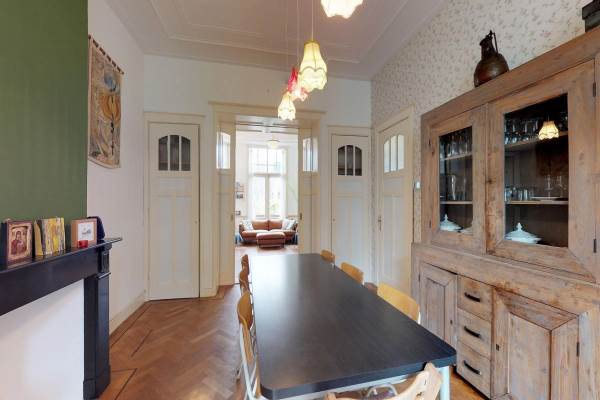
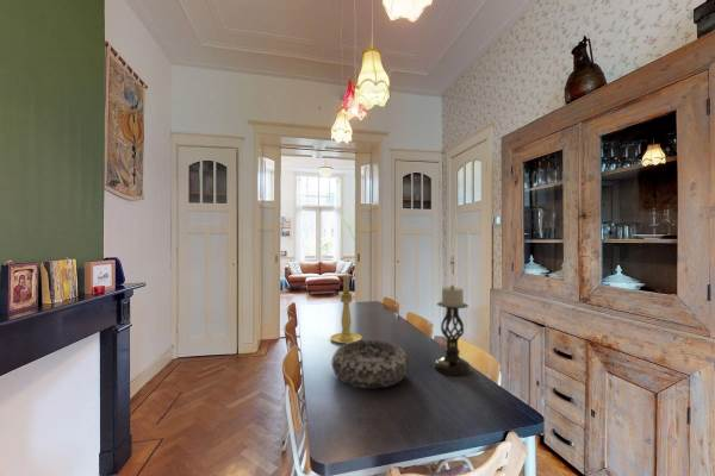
+ candle holder [329,274,363,345]
+ decorative bowl [331,339,410,389]
+ candle holder [433,284,473,377]
